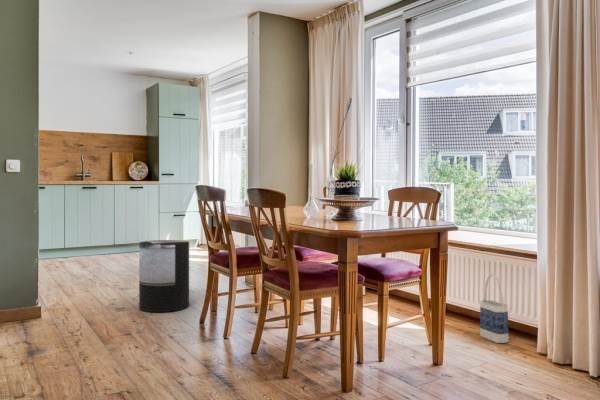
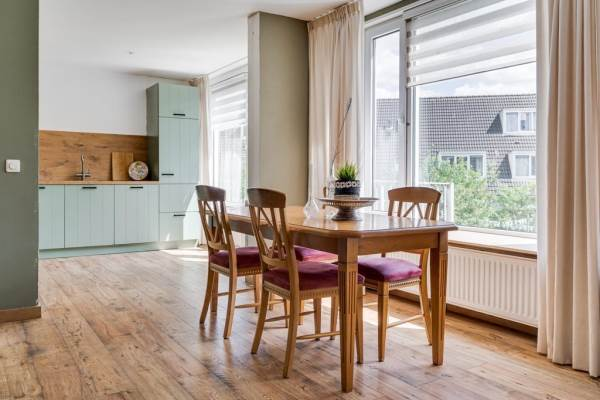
- bag [479,274,509,344]
- trash can [138,239,190,313]
